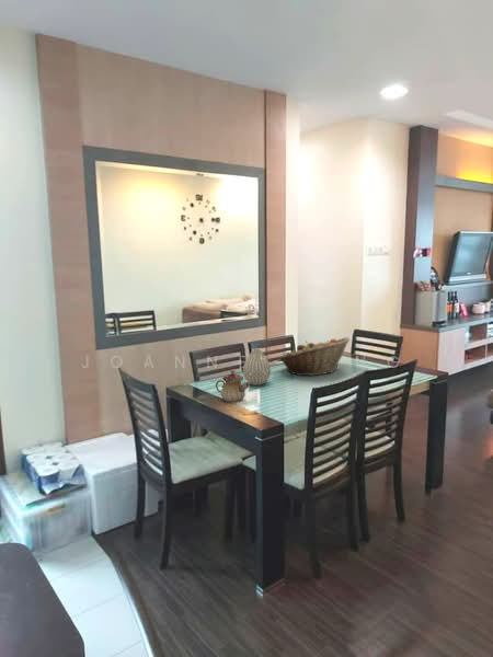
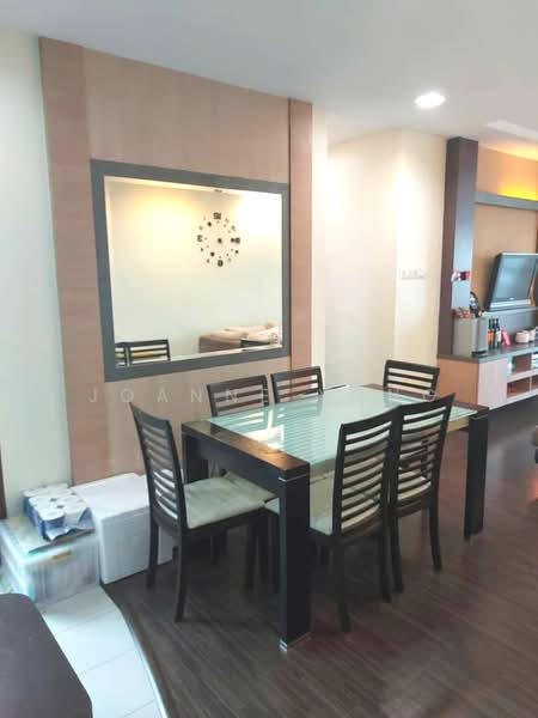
- teapot [215,369,250,403]
- fruit basket [278,336,351,377]
- vase [242,347,272,387]
